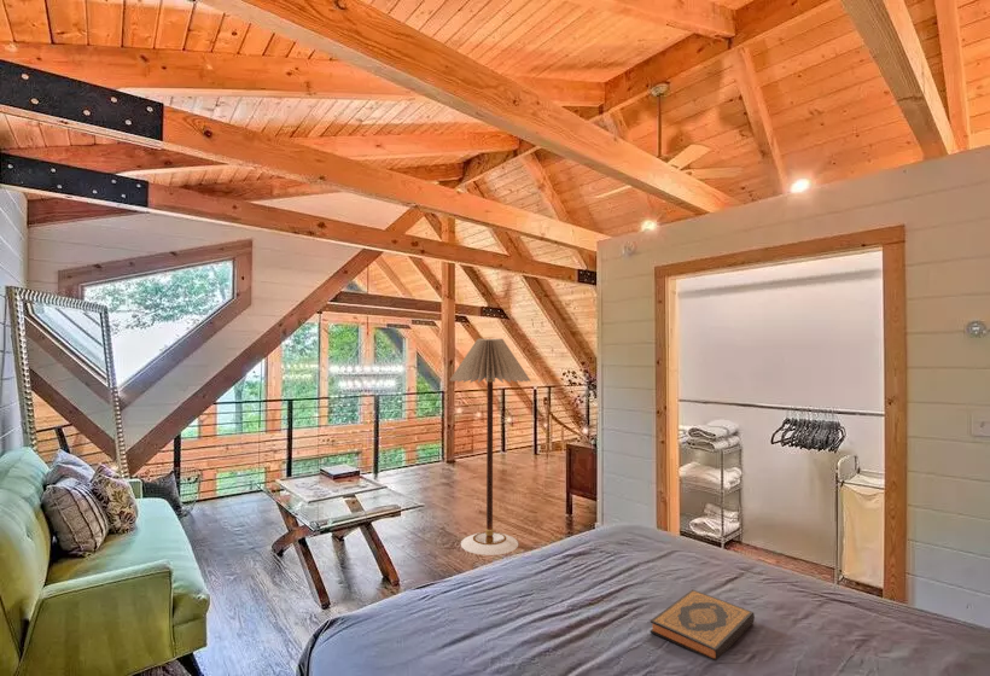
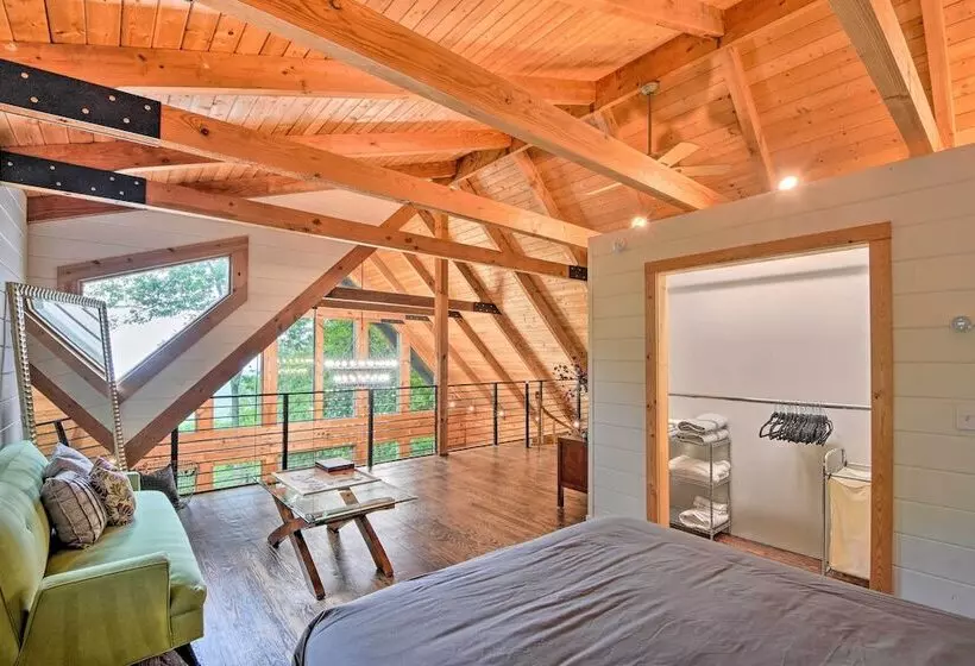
- floor lamp [449,338,531,556]
- hardback book [650,589,756,662]
